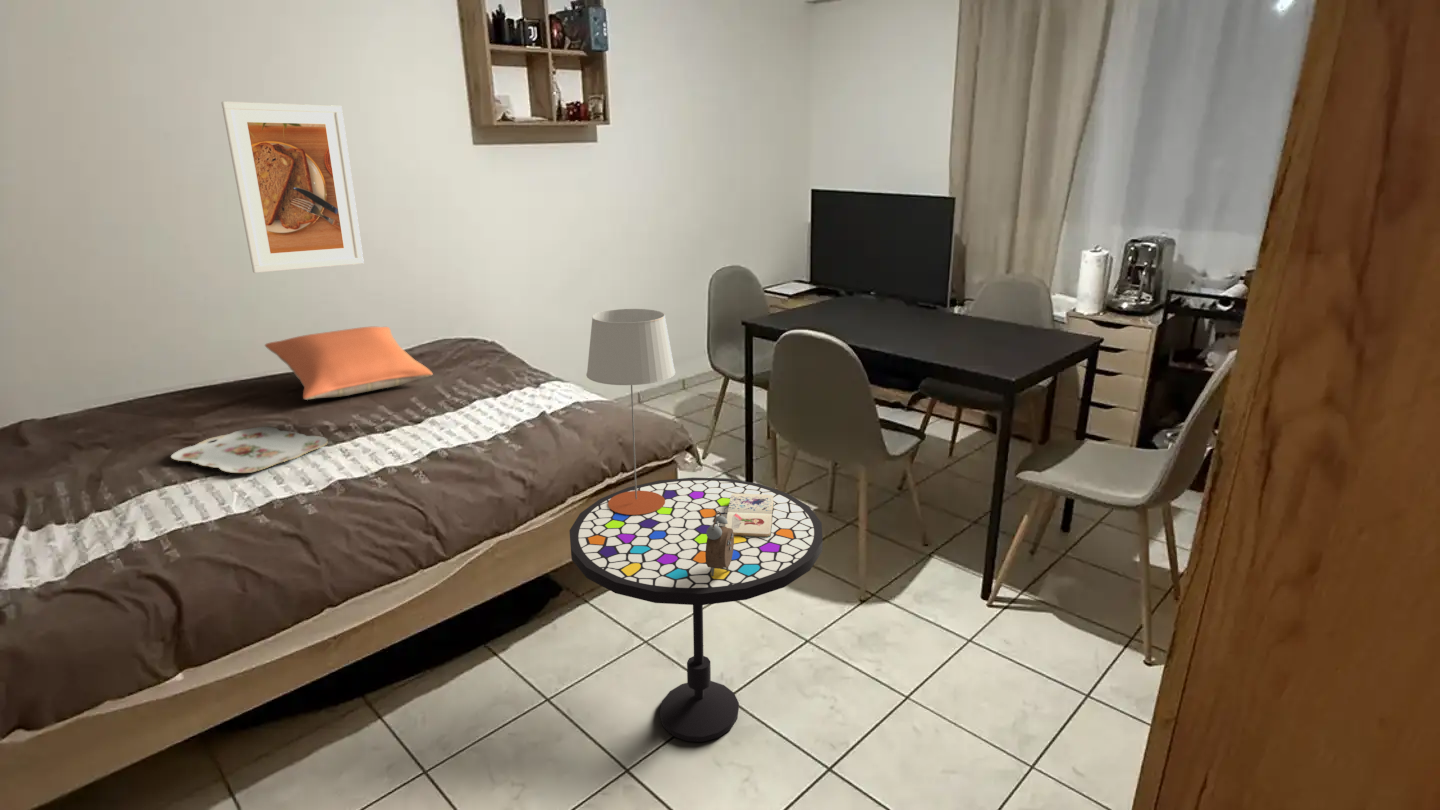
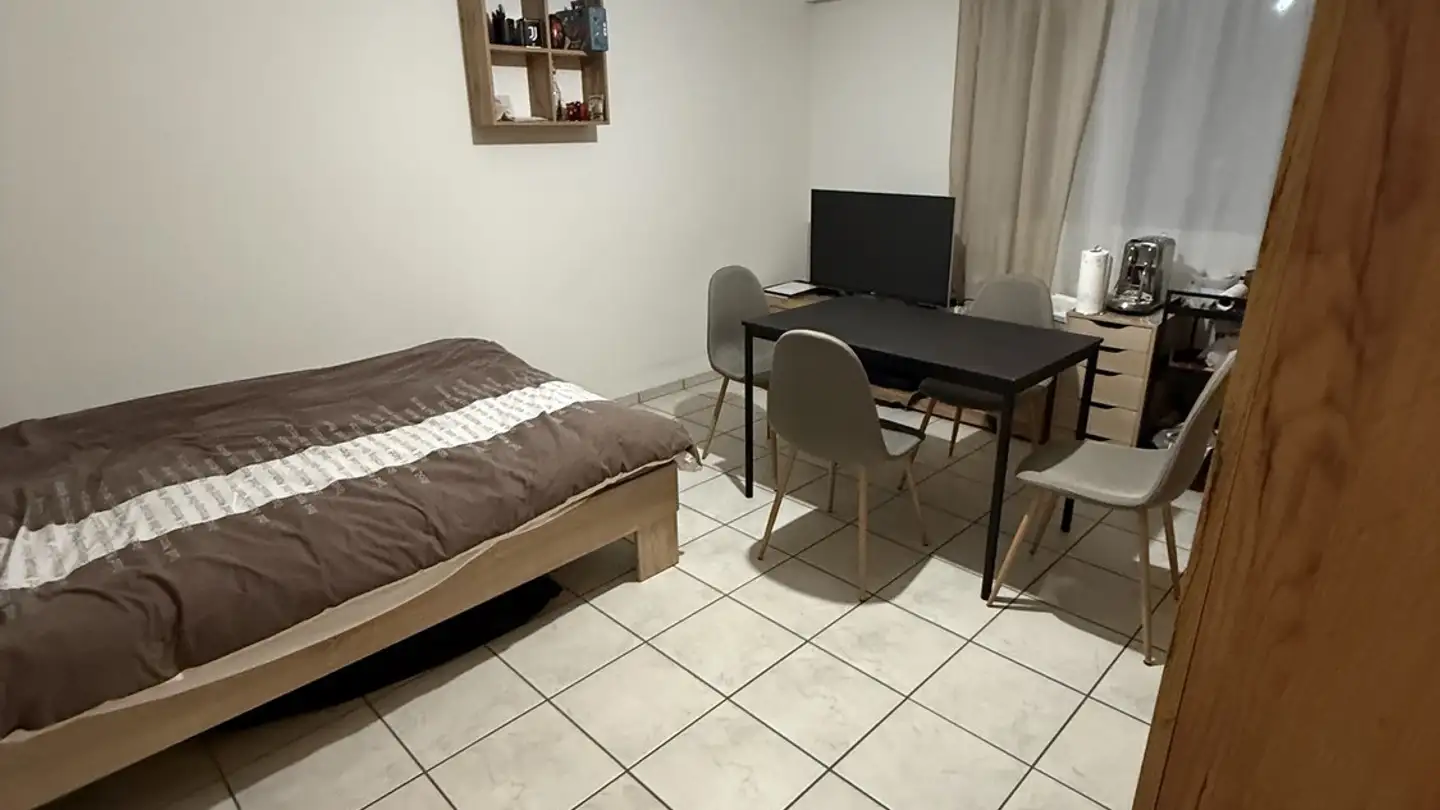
- alarm clock [705,511,734,576]
- serving tray [170,426,329,474]
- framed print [220,100,365,274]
- table lamp [585,308,676,515]
- side table [569,477,824,743]
- paperback book [724,493,774,538]
- pillow [264,326,434,401]
